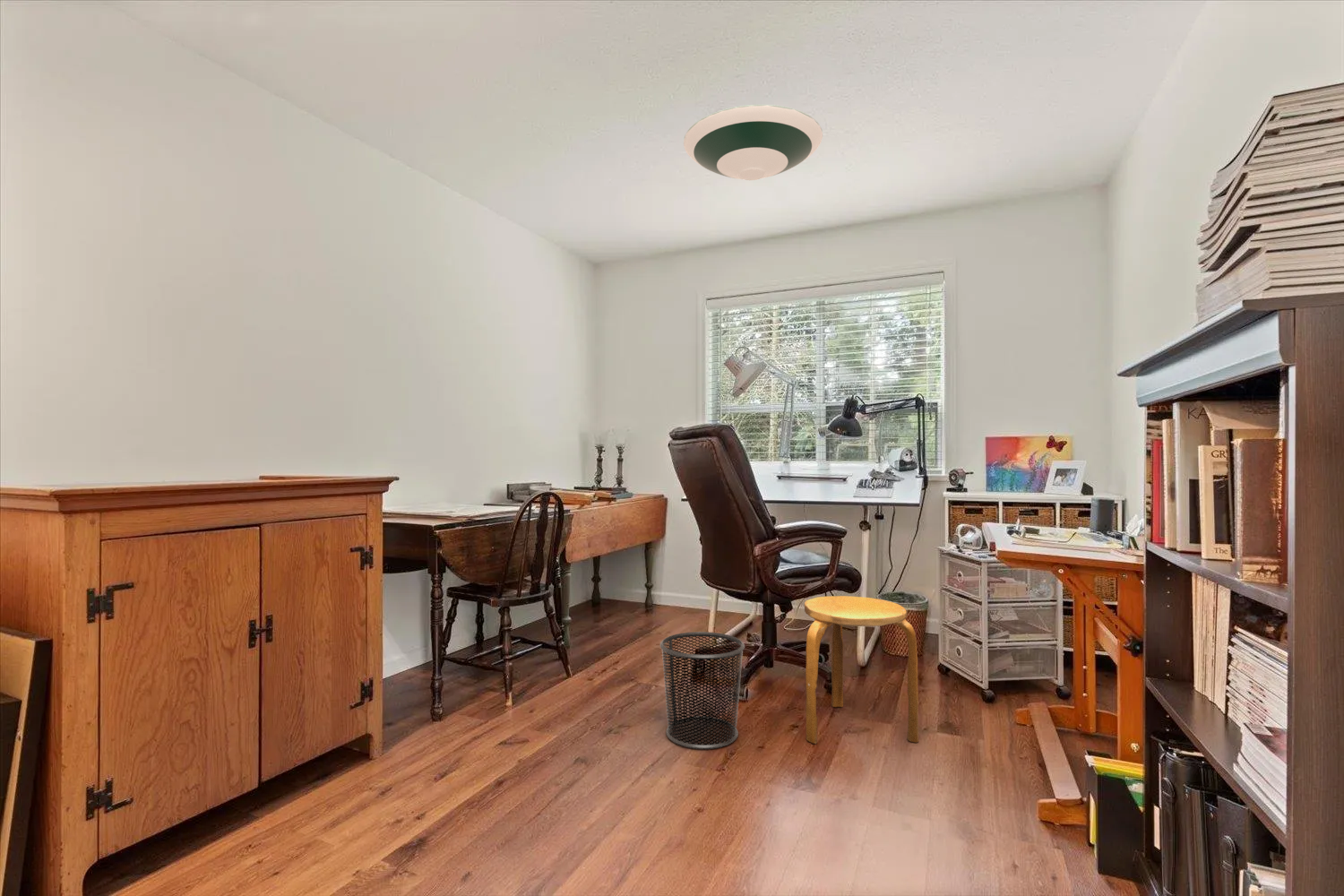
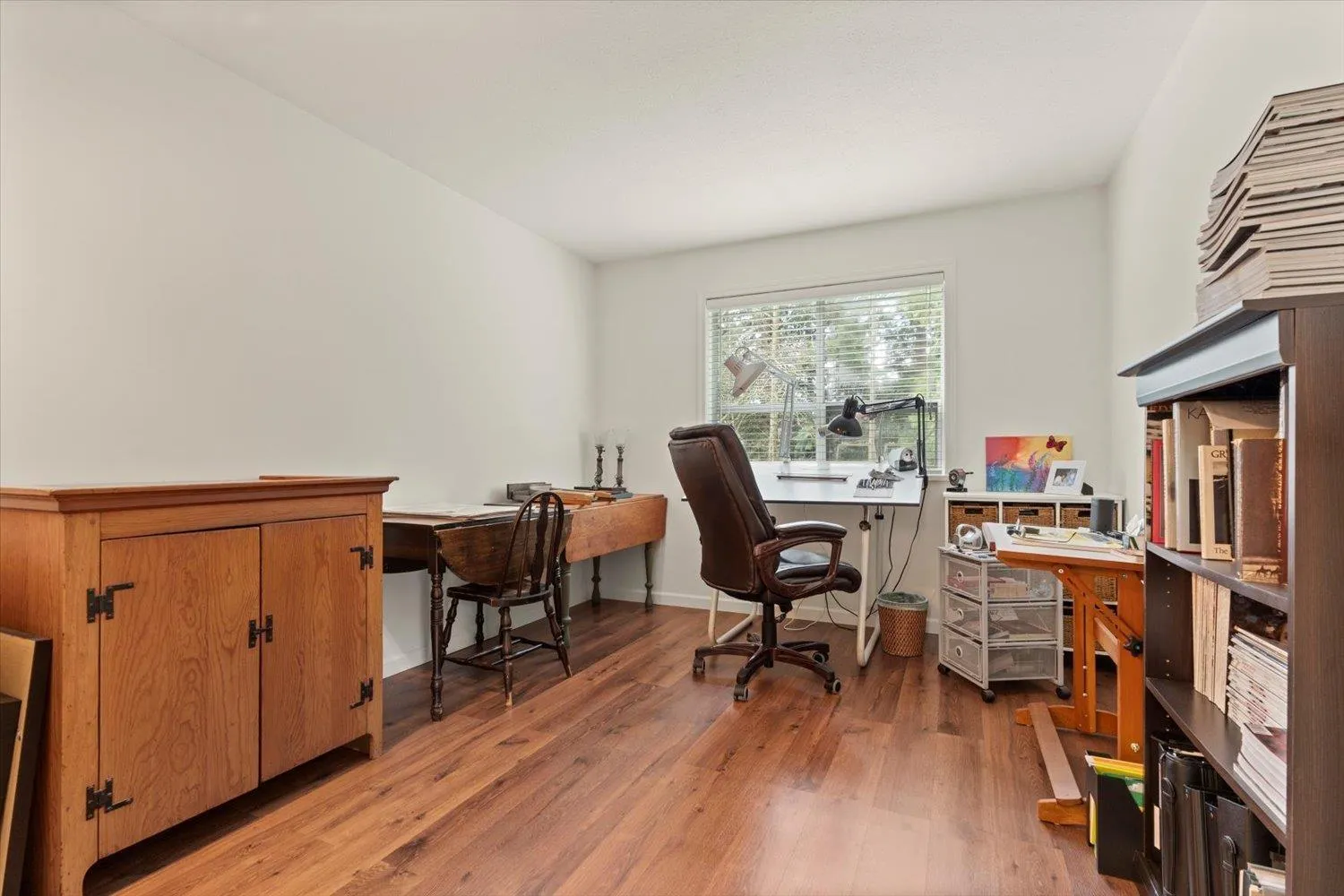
- stool [804,595,919,745]
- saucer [683,104,823,181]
- waste bin [659,631,745,750]
